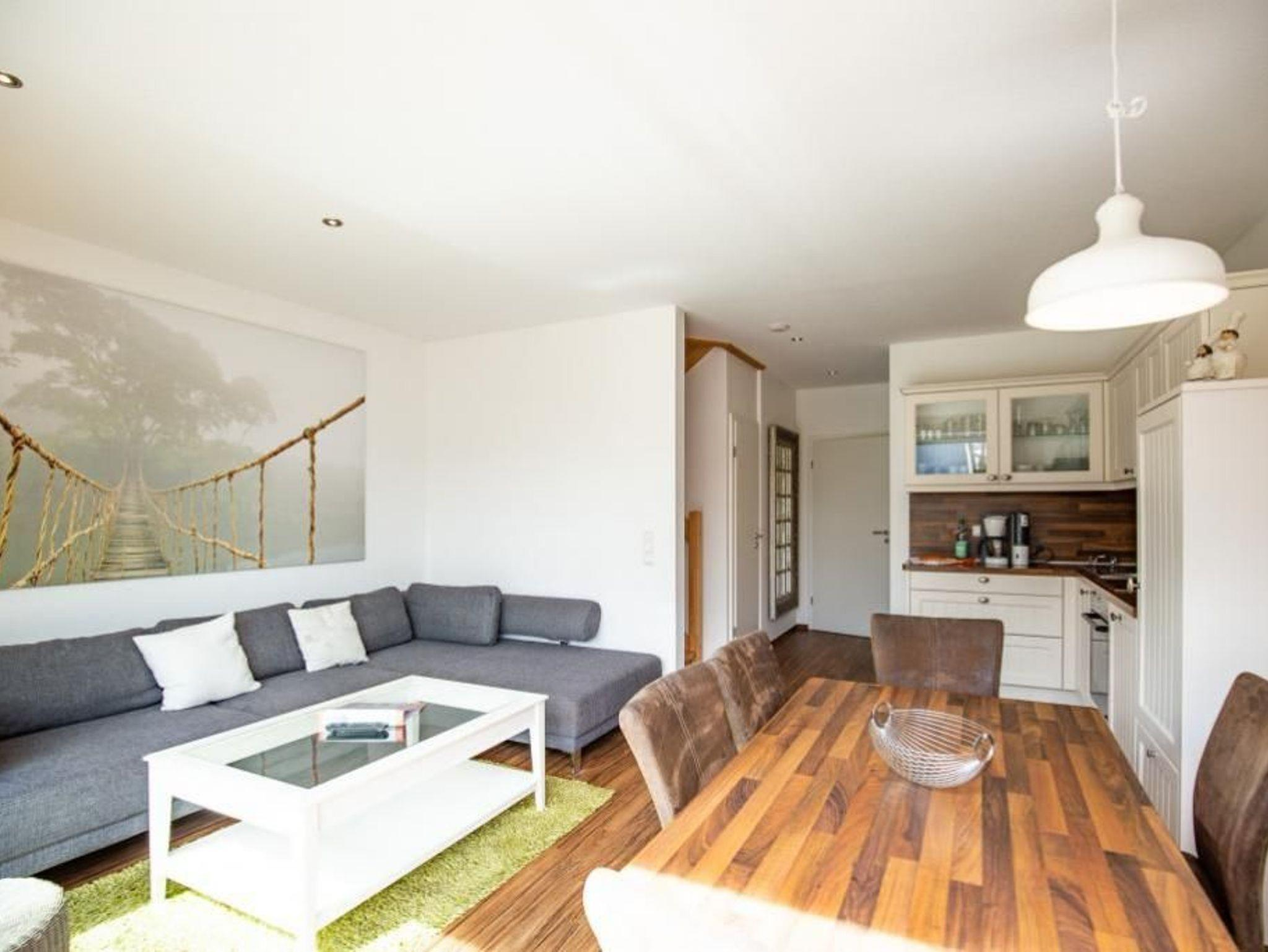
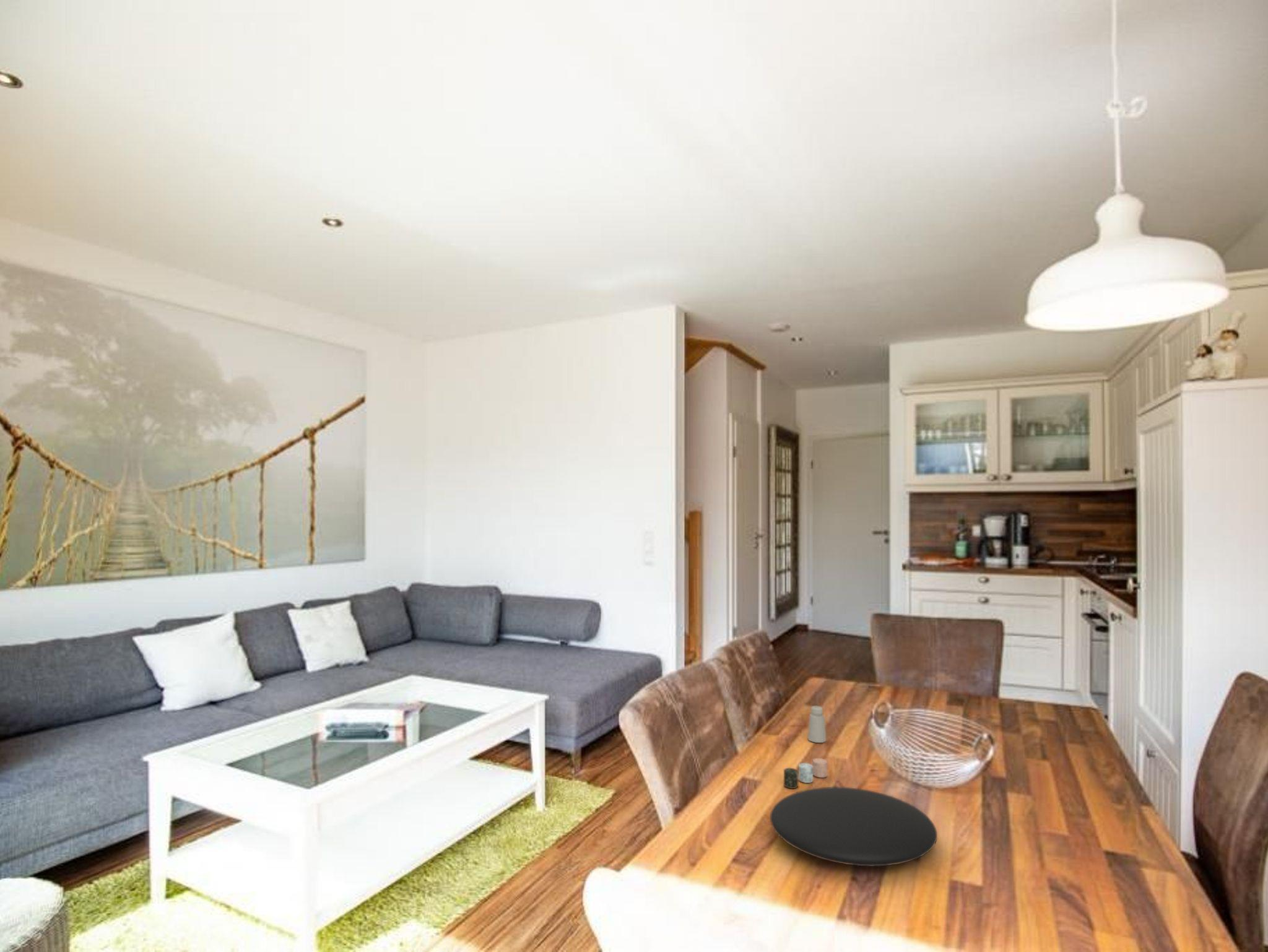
+ plate [770,786,938,867]
+ saltshaker [807,705,827,743]
+ candle [783,758,828,789]
